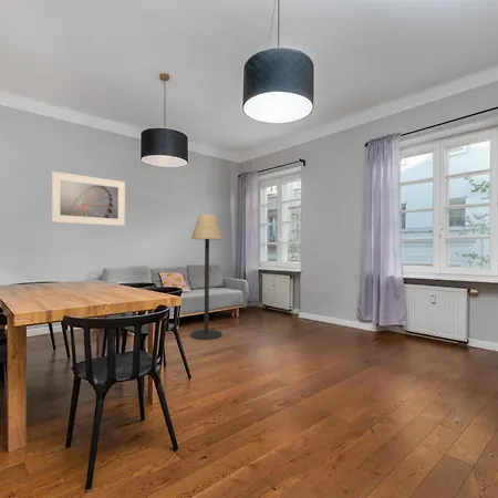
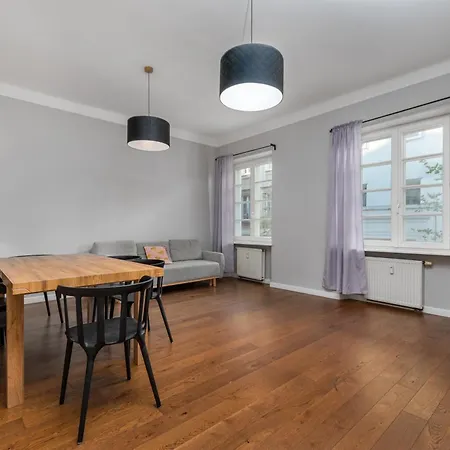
- floor lamp [189,214,225,341]
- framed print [50,170,126,227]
